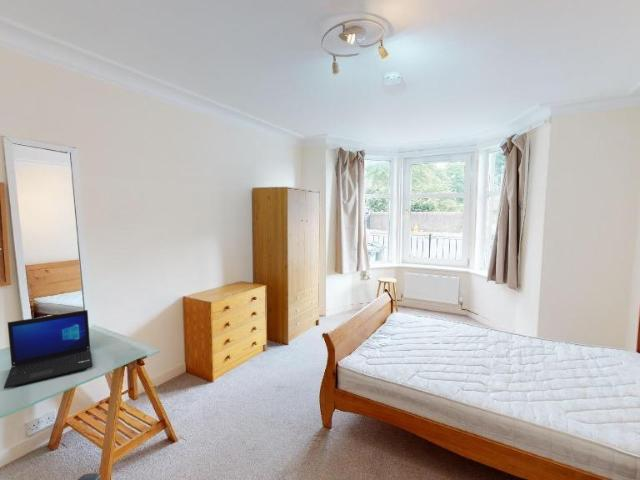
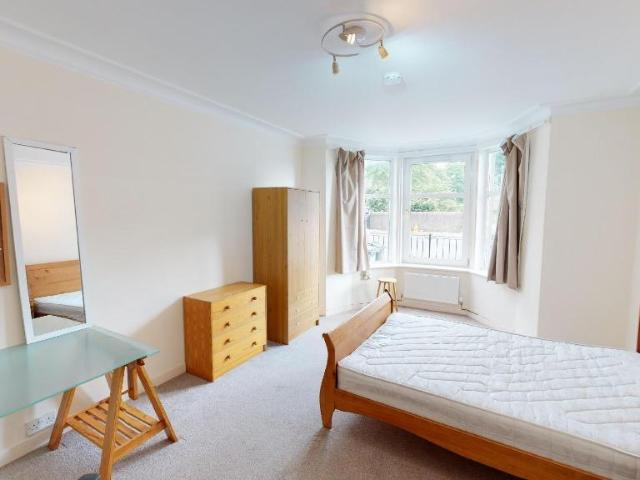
- laptop [3,309,94,390]
